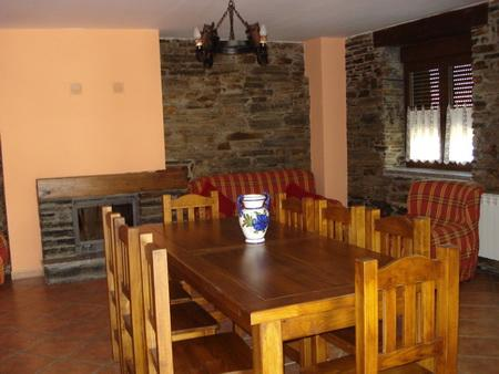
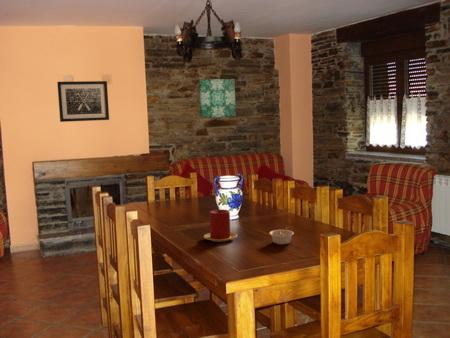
+ candle [202,209,238,243]
+ wall art [198,78,237,119]
+ wall art [56,80,110,123]
+ legume [268,226,295,245]
